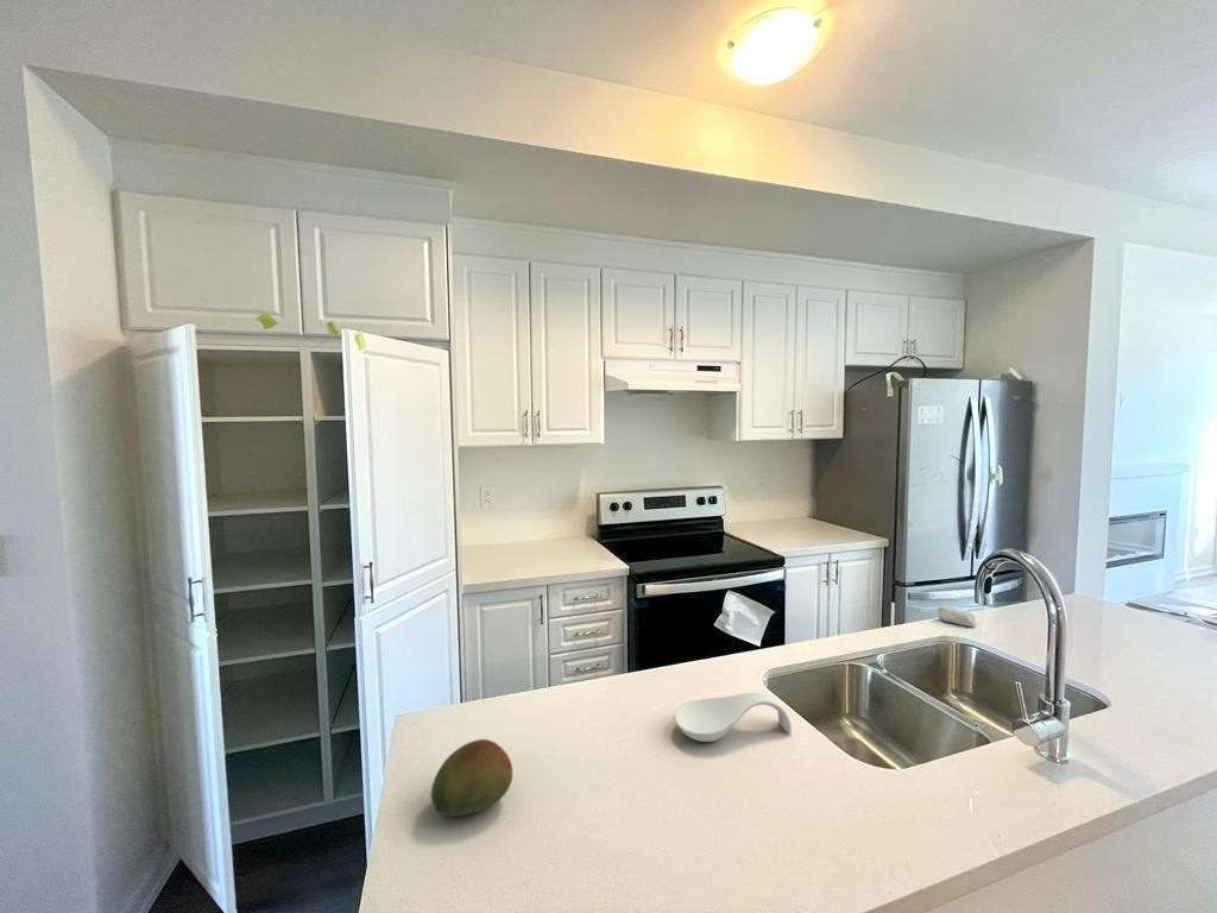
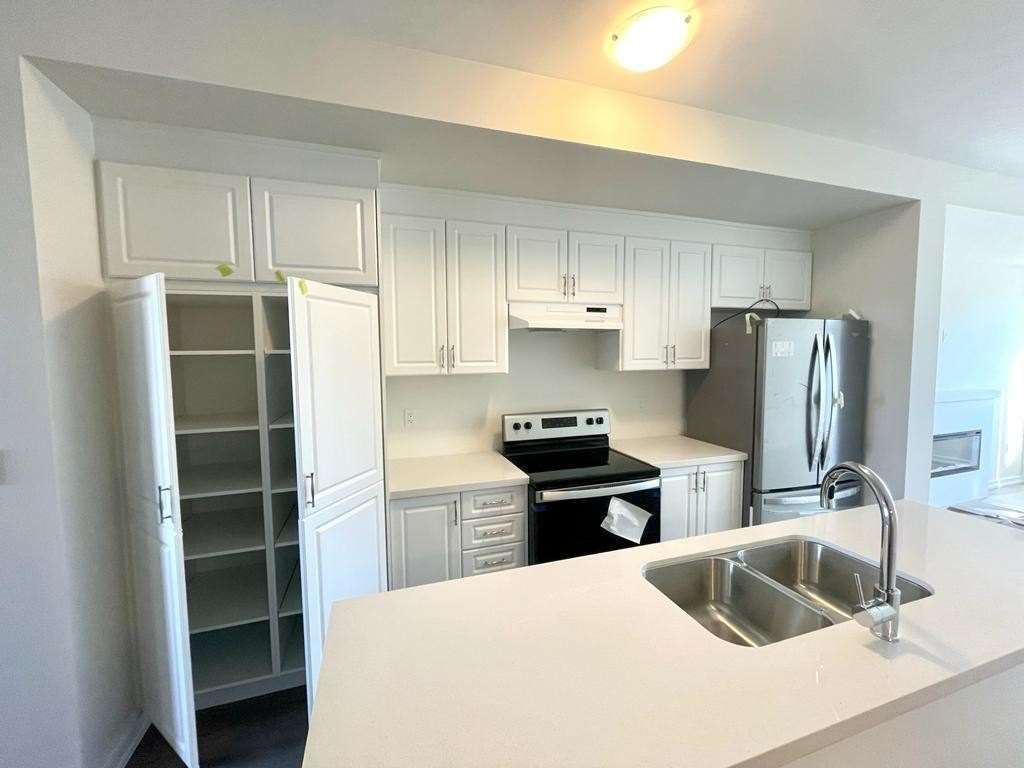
- spoon rest [673,691,793,743]
- fruit [430,738,513,818]
- soap bar [937,605,977,628]
